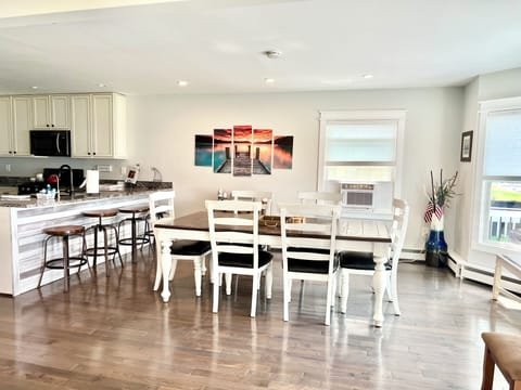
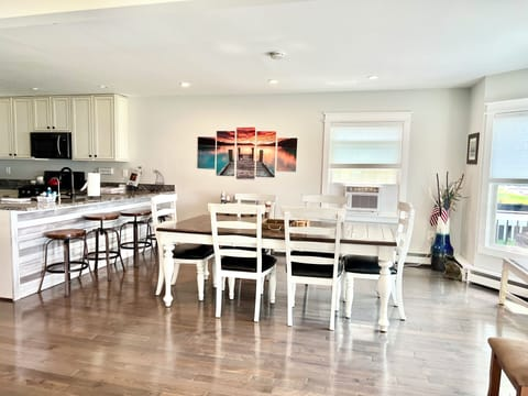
+ wall caddy [442,260,464,282]
